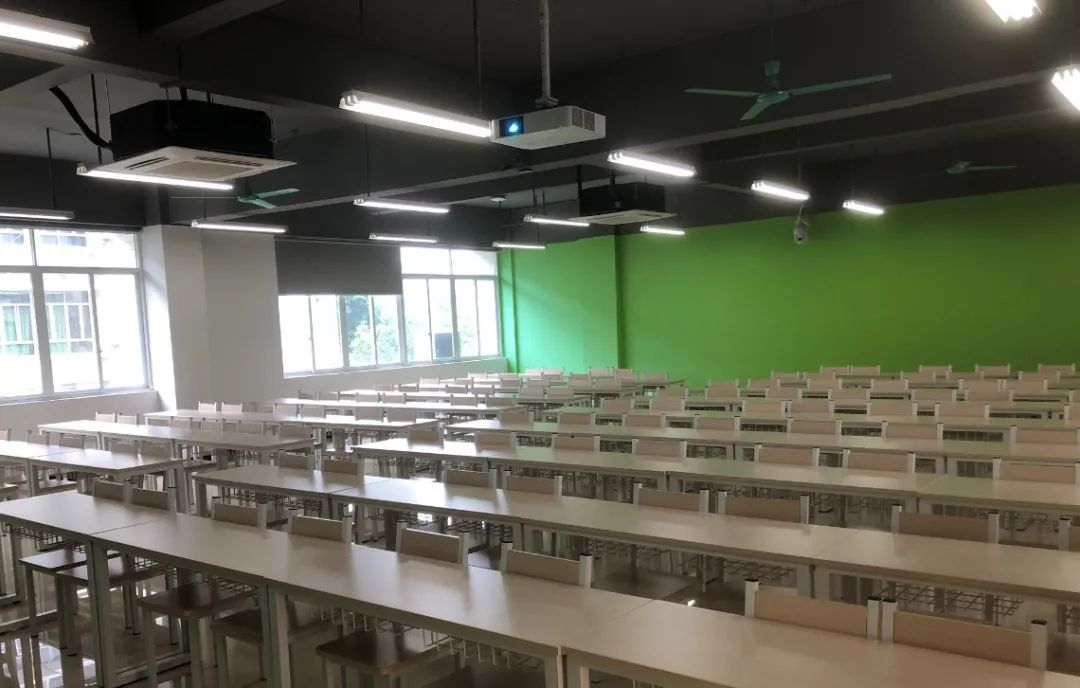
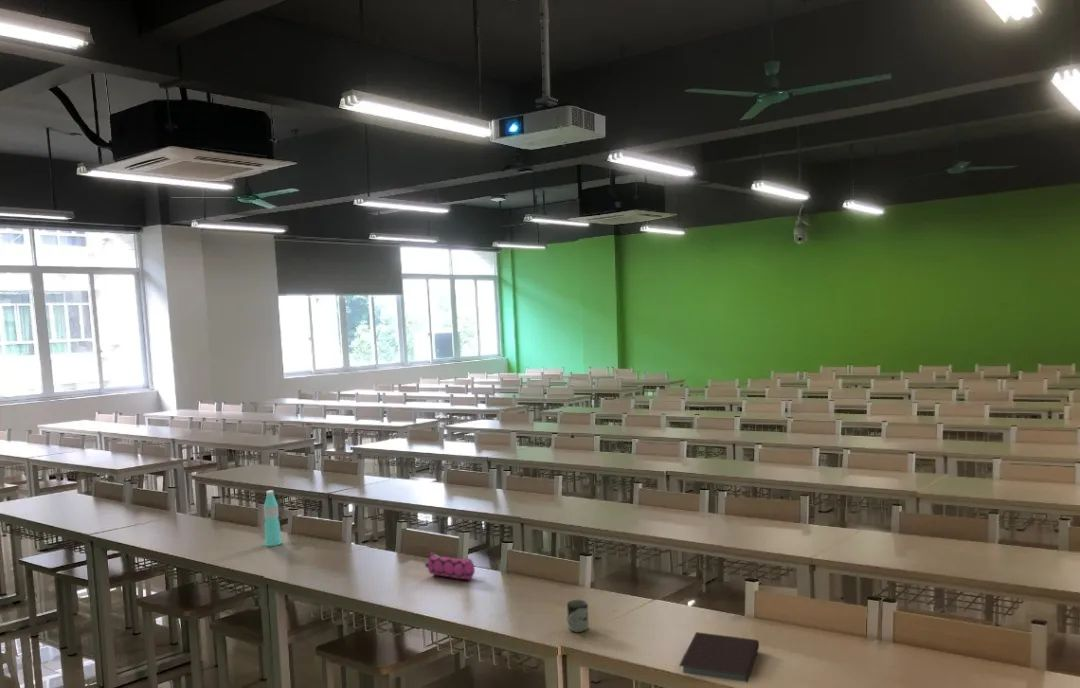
+ notebook [678,631,760,684]
+ cup [566,599,590,634]
+ pencil case [424,551,476,580]
+ water bottle [263,489,283,547]
